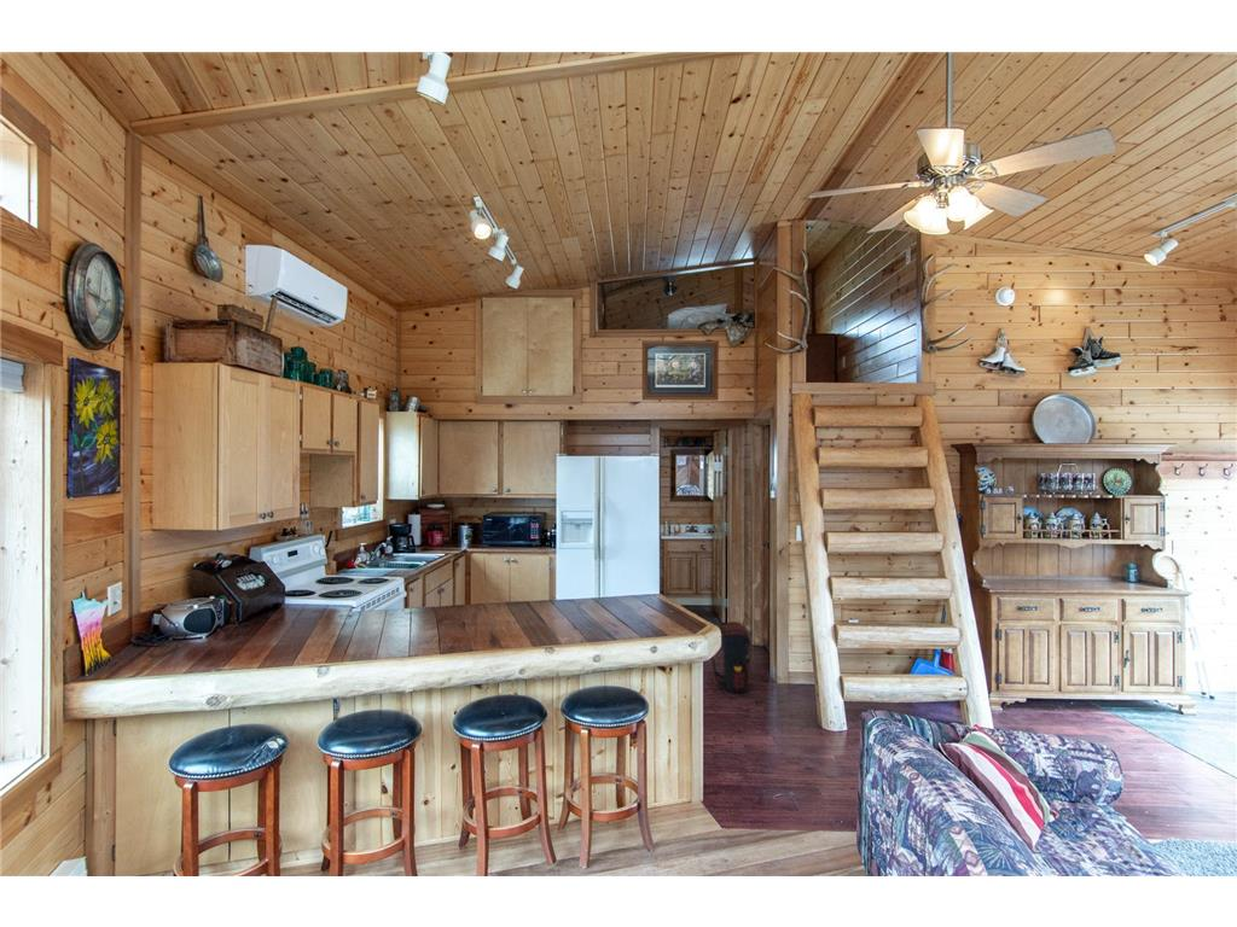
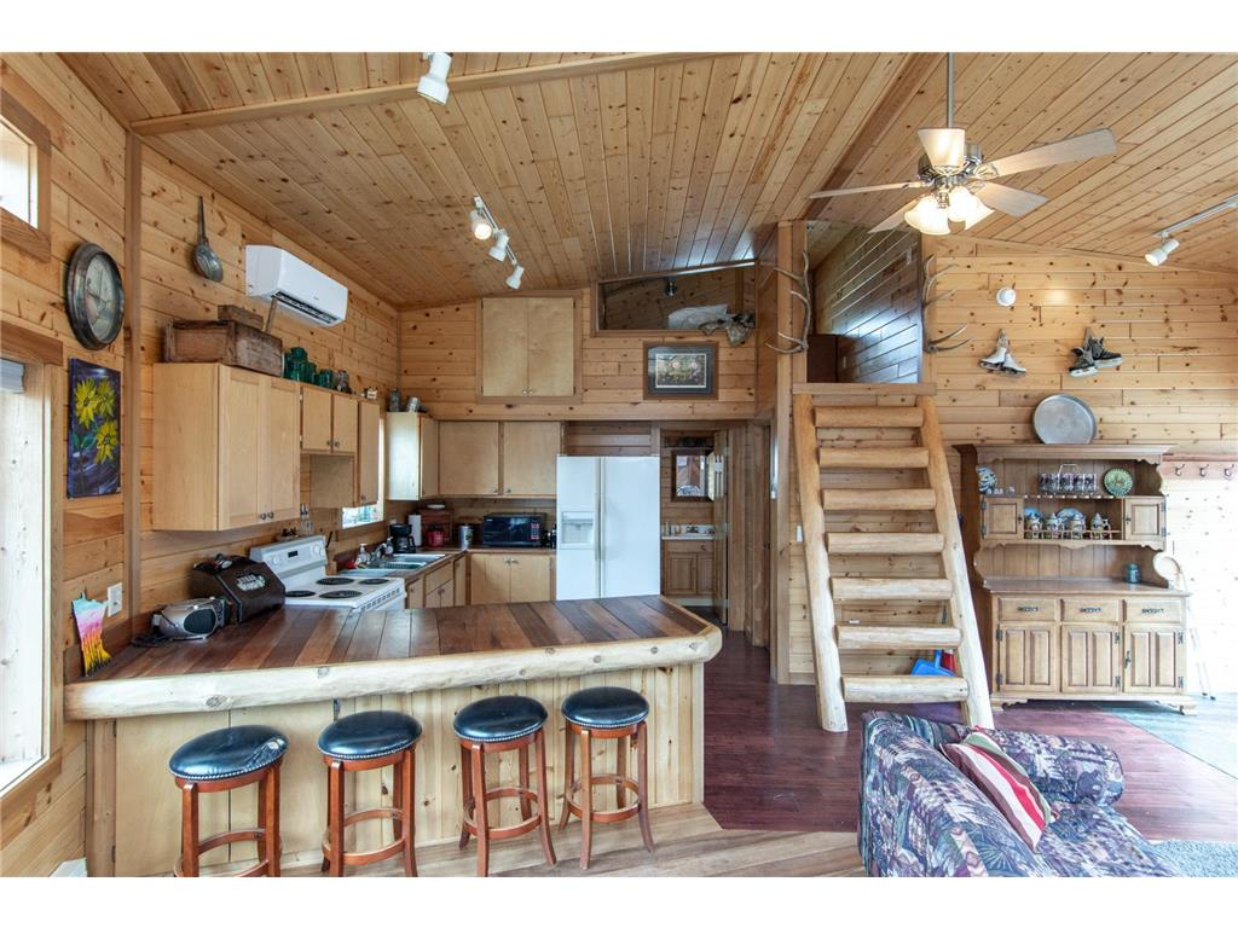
- satchel [710,620,751,693]
